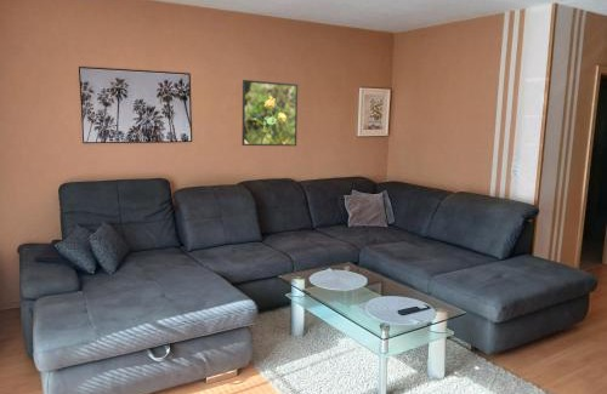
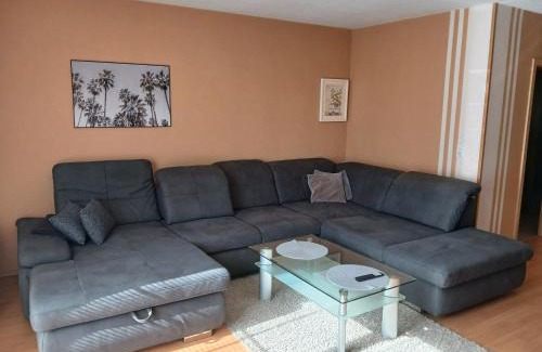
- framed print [240,79,299,147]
